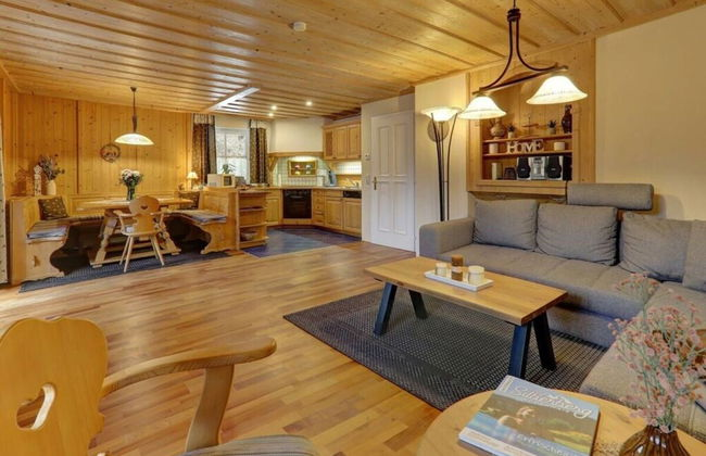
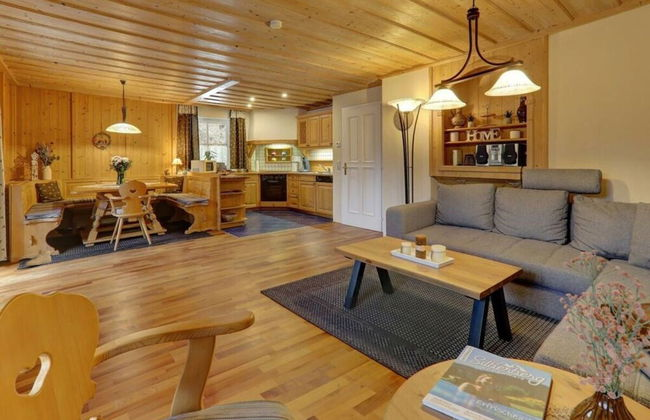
+ sneaker [25,249,52,267]
